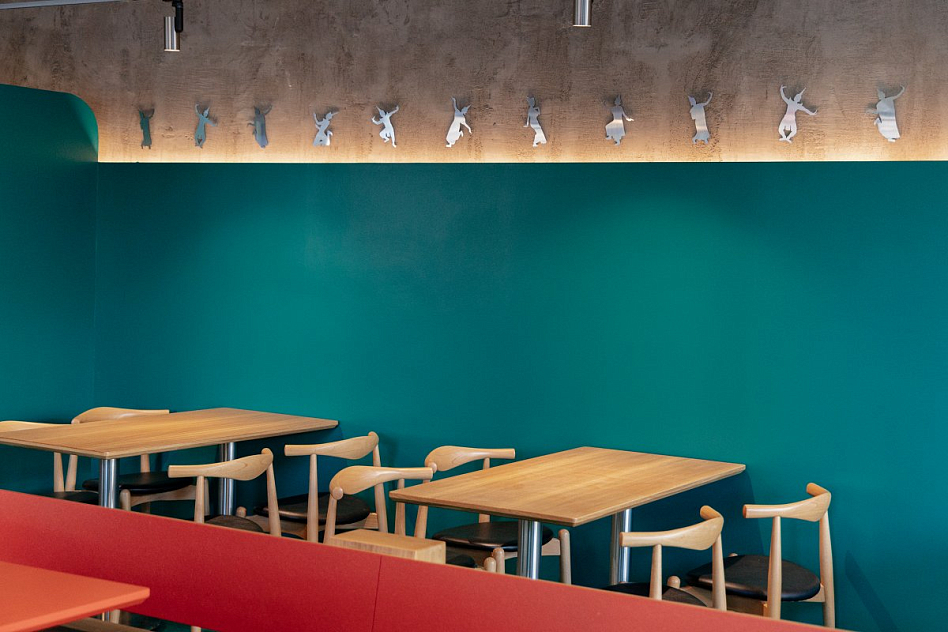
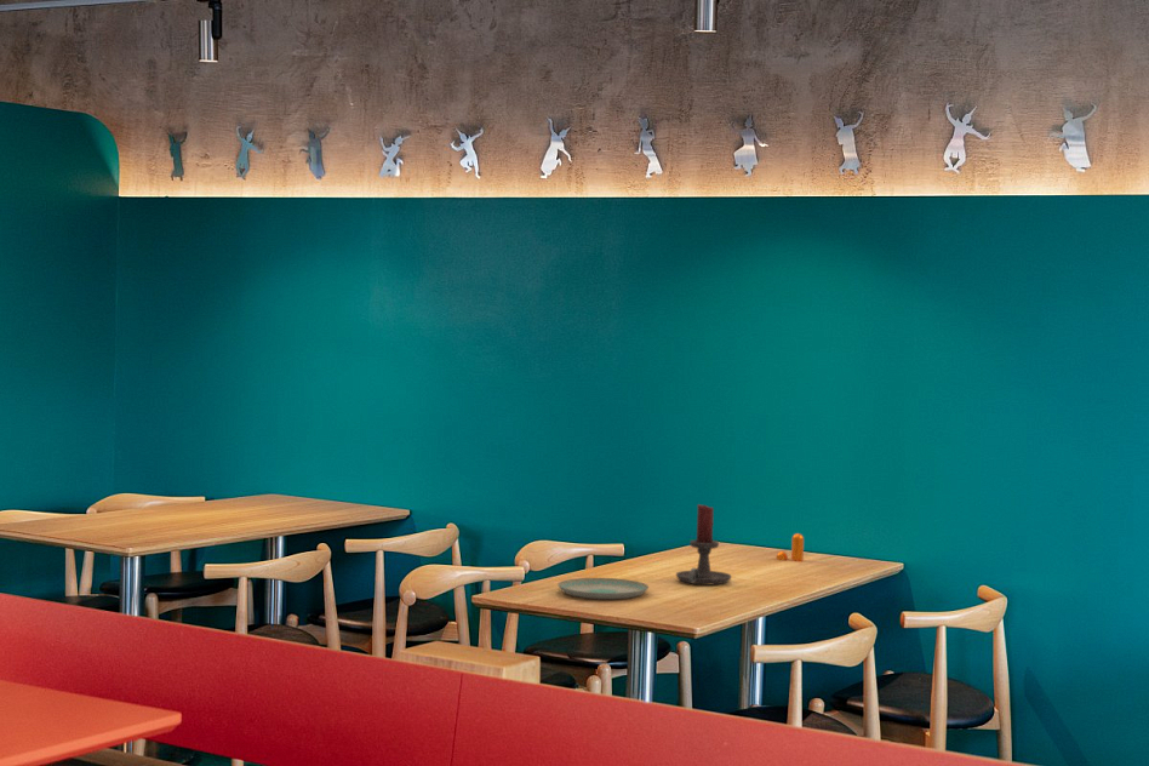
+ candle holder [675,503,732,585]
+ pepper shaker [774,532,805,562]
+ plate [556,577,650,600]
